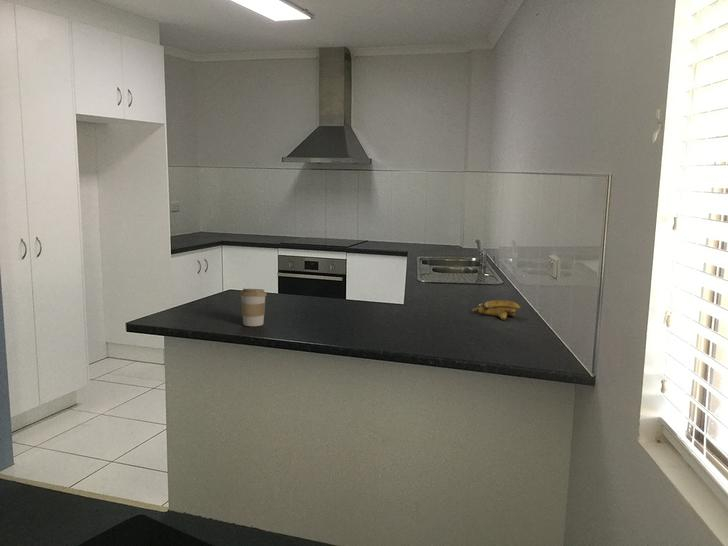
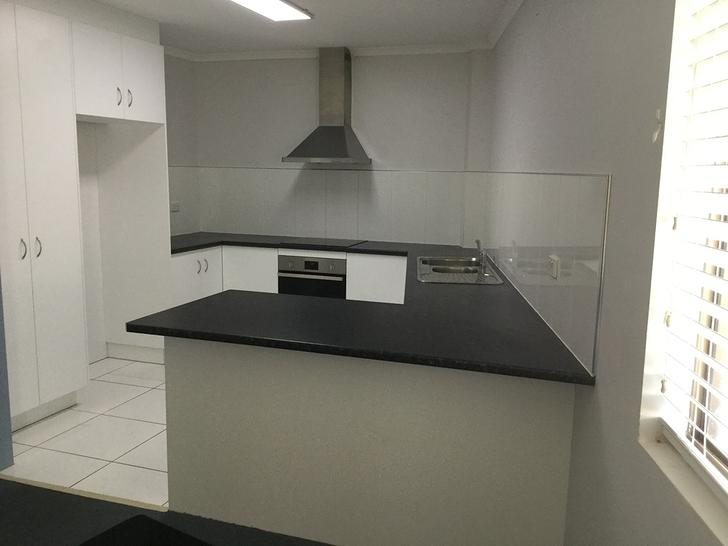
- banana [471,299,522,321]
- coffee cup [239,288,268,327]
